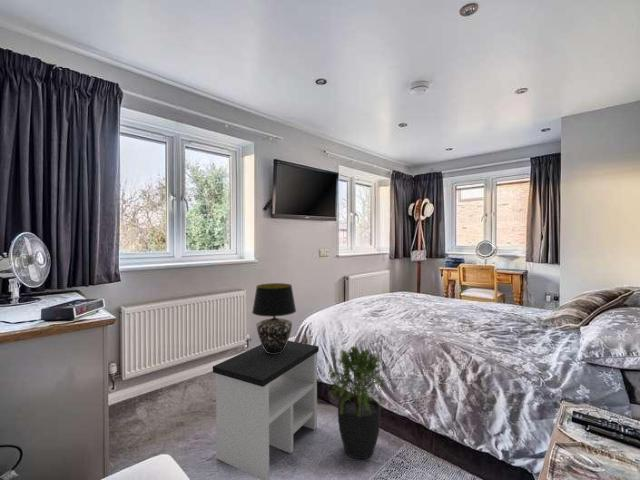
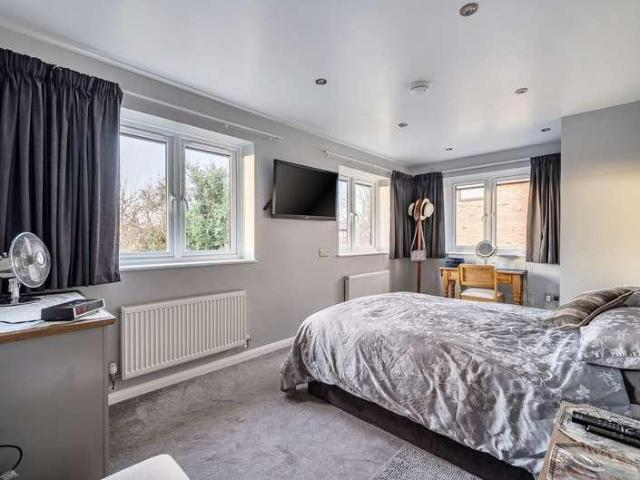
- potted plant [326,343,389,460]
- side table [212,340,320,480]
- table lamp [251,282,297,354]
